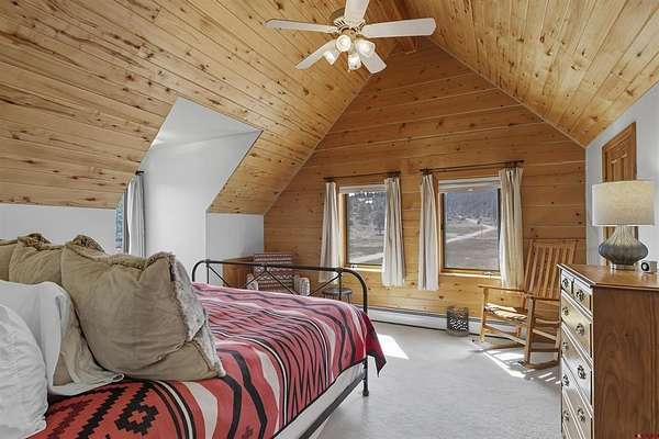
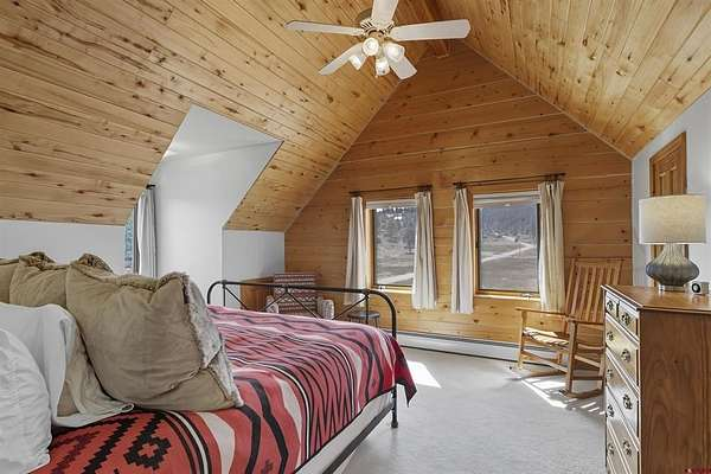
- wastebasket [445,305,470,338]
